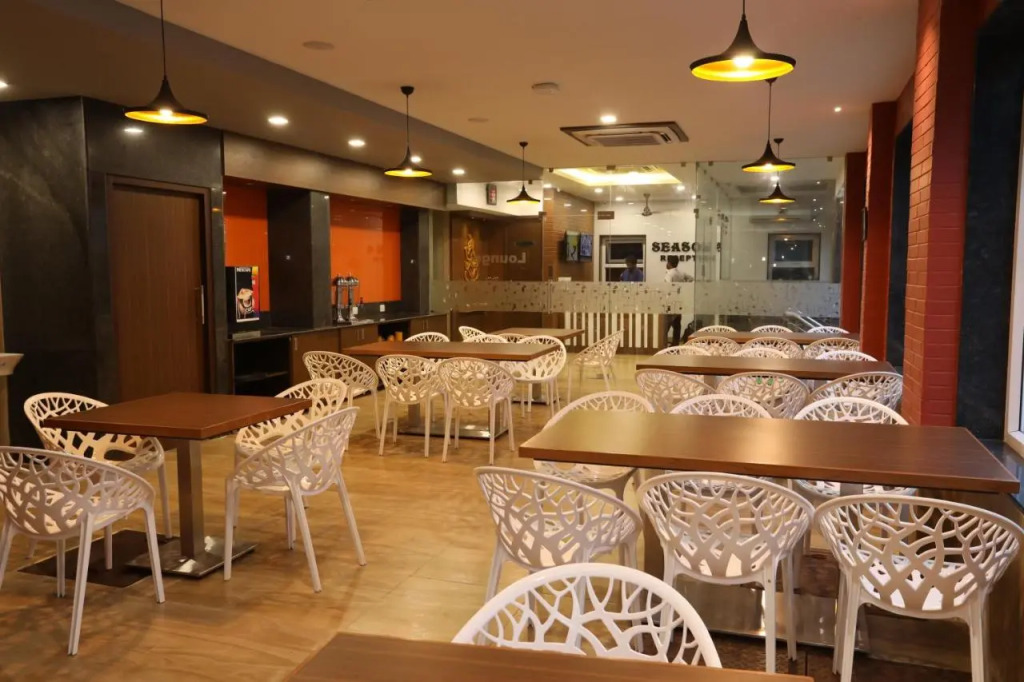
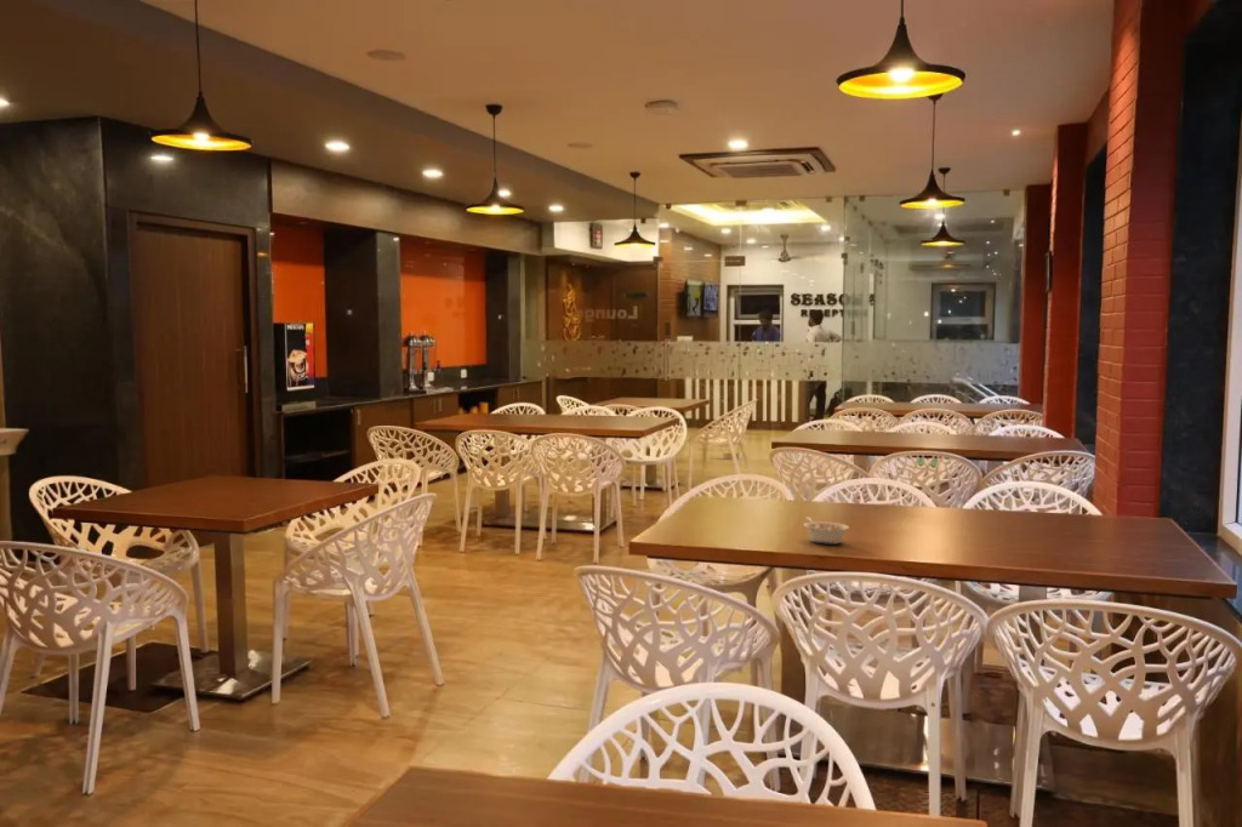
+ legume [803,515,850,546]
